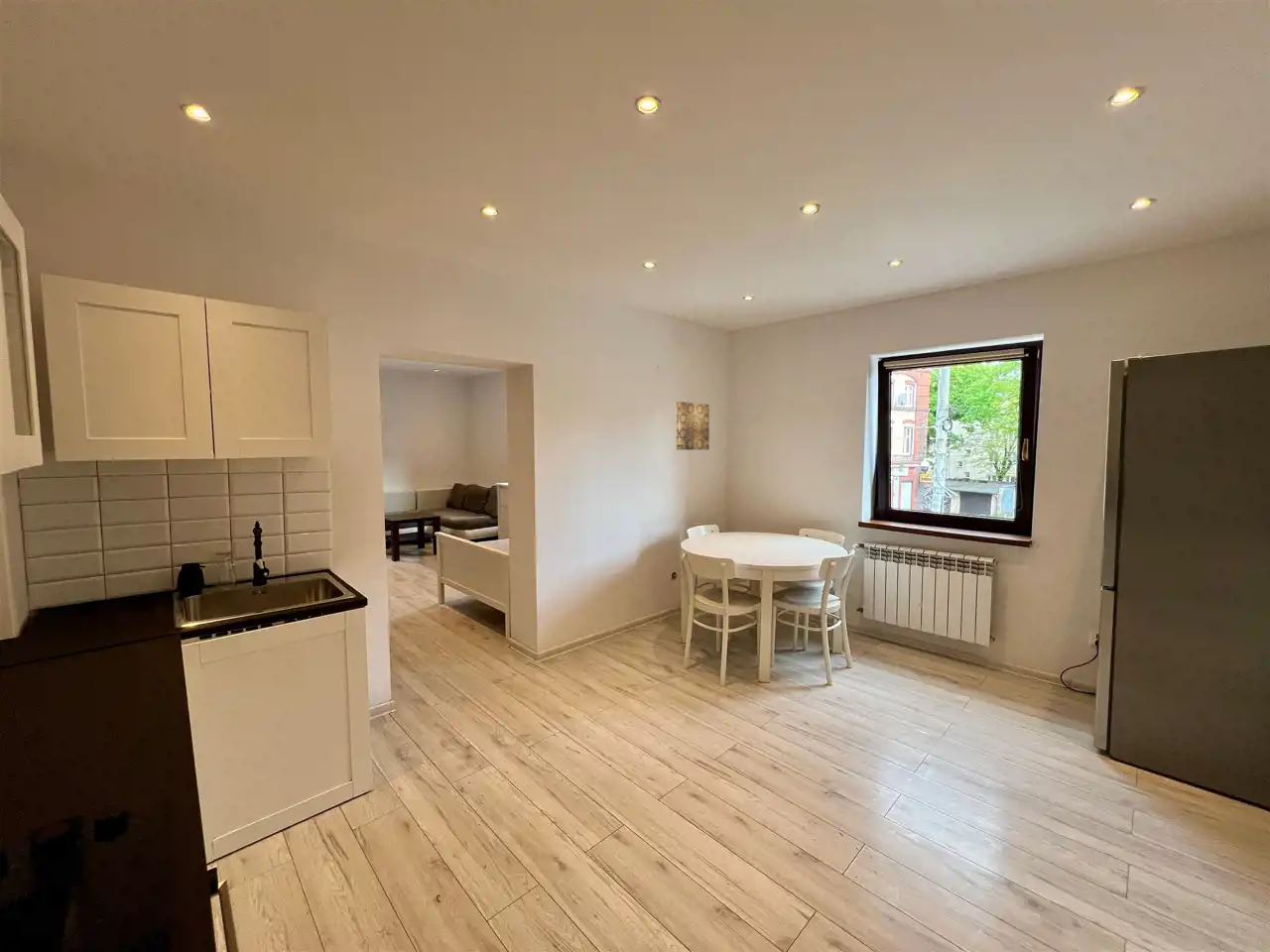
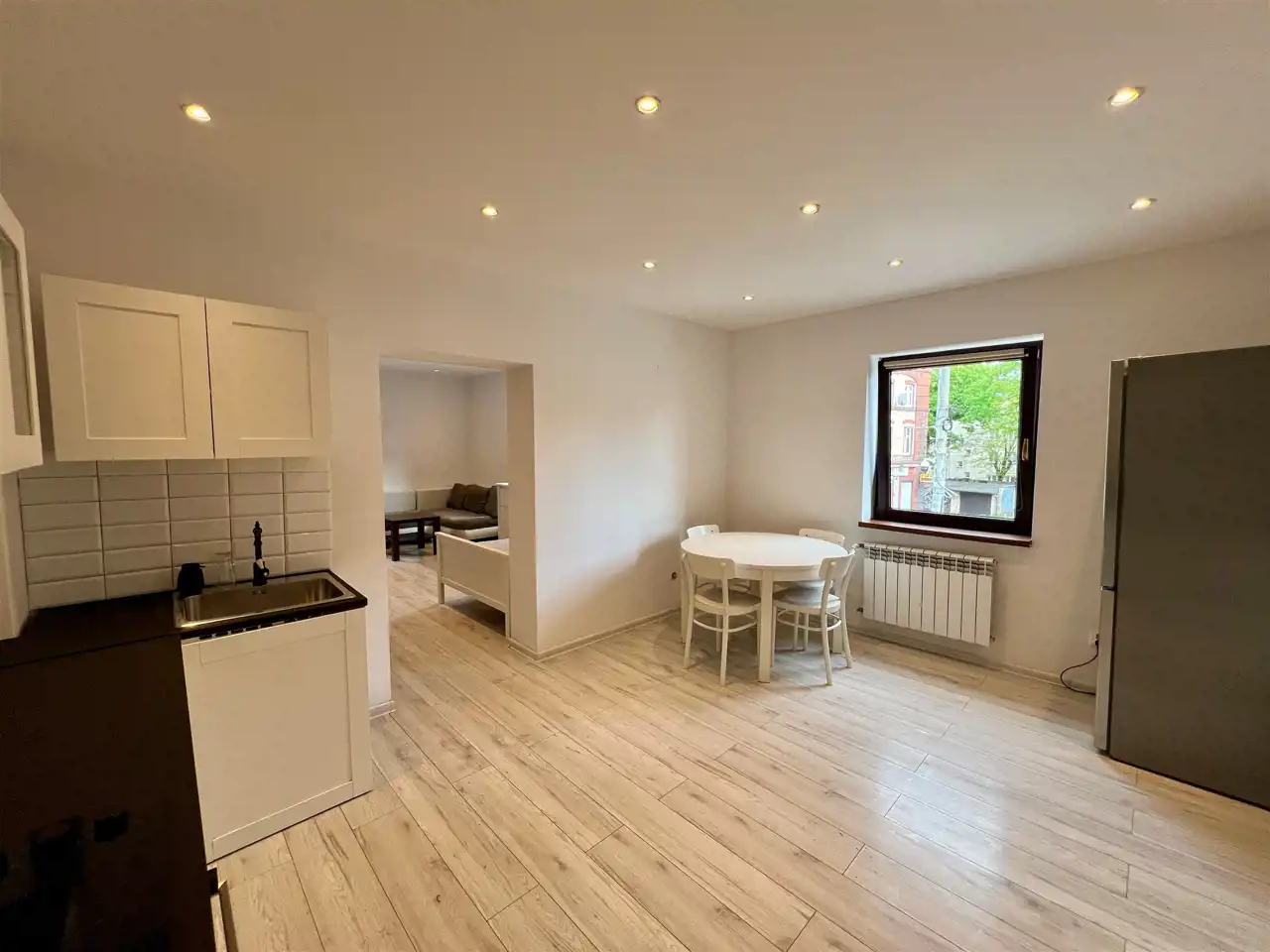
- wall art [675,401,710,451]
